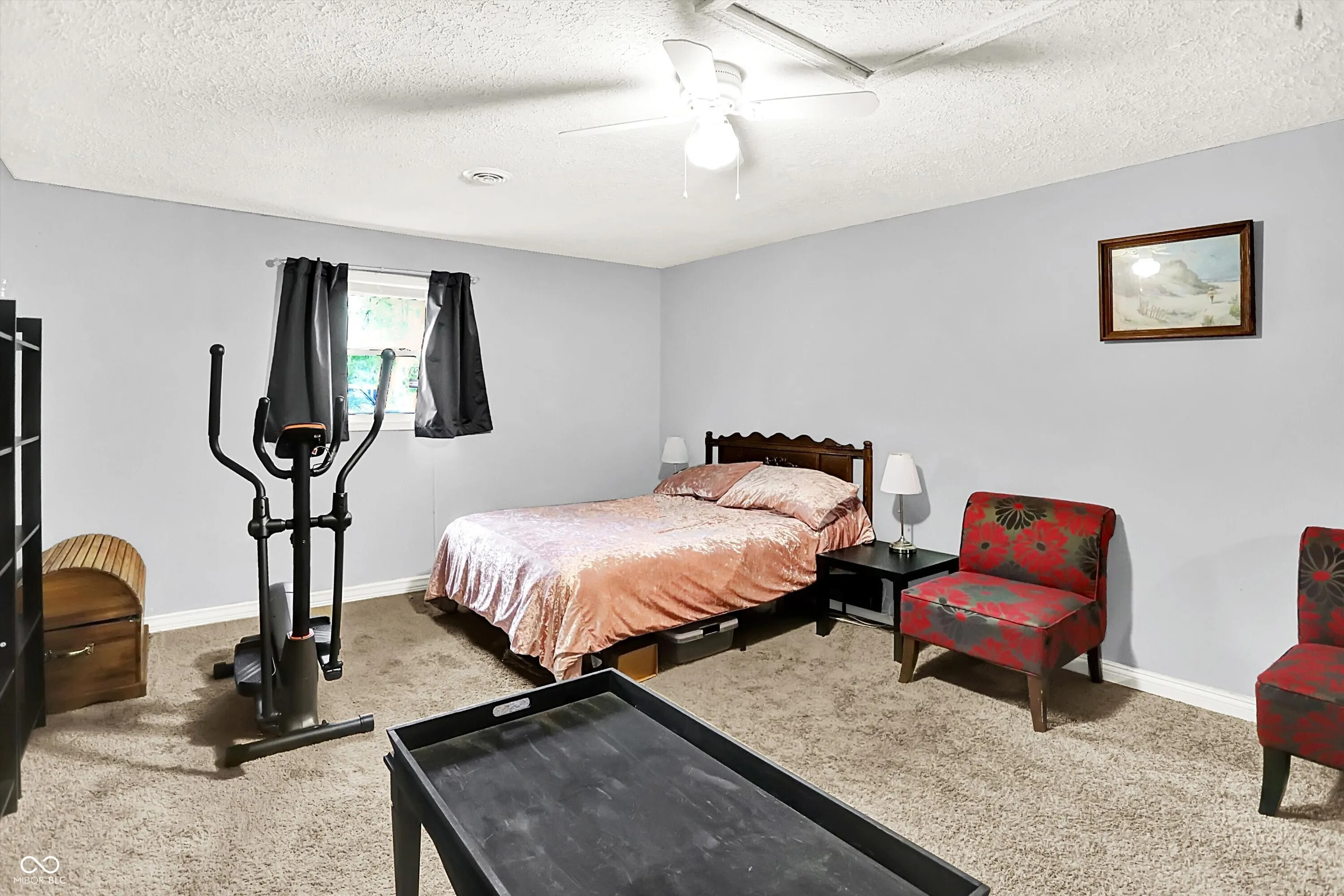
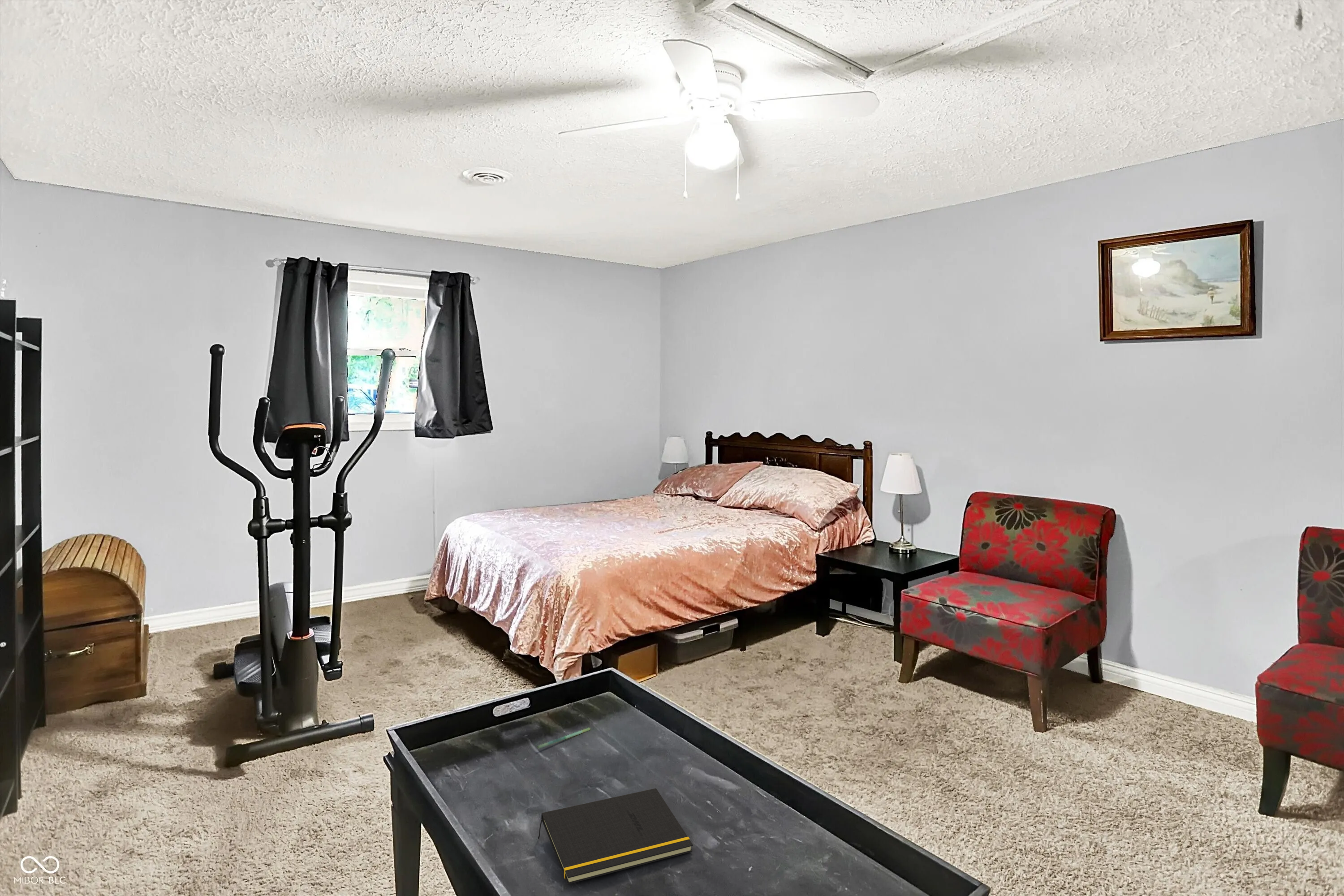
+ notepad [538,788,694,885]
+ pen [537,727,591,749]
